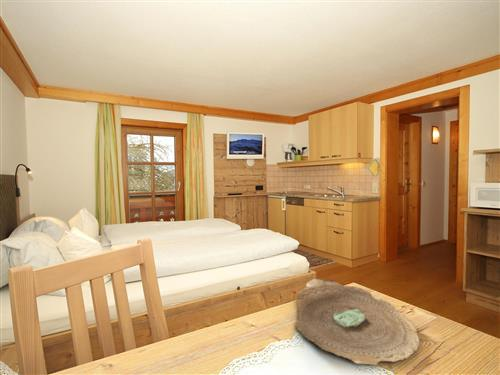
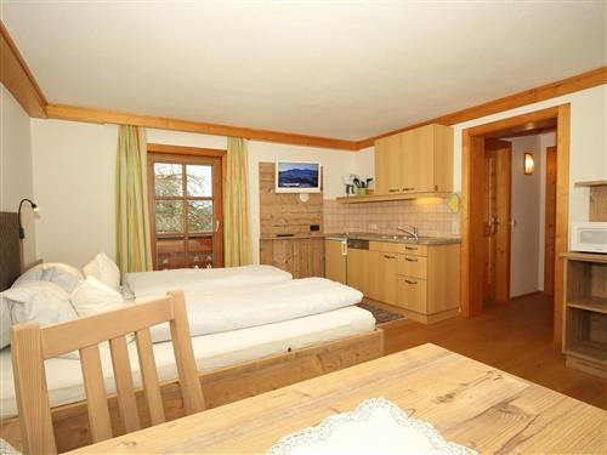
- decorative bowl [295,278,420,366]
